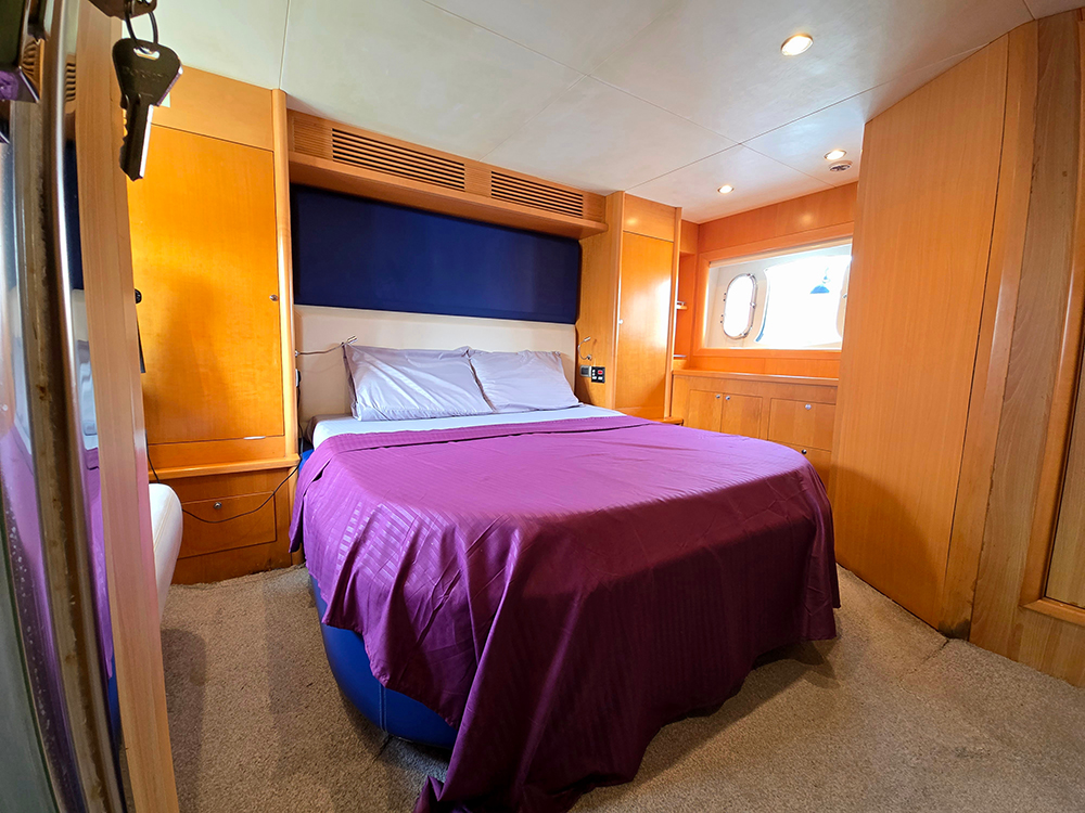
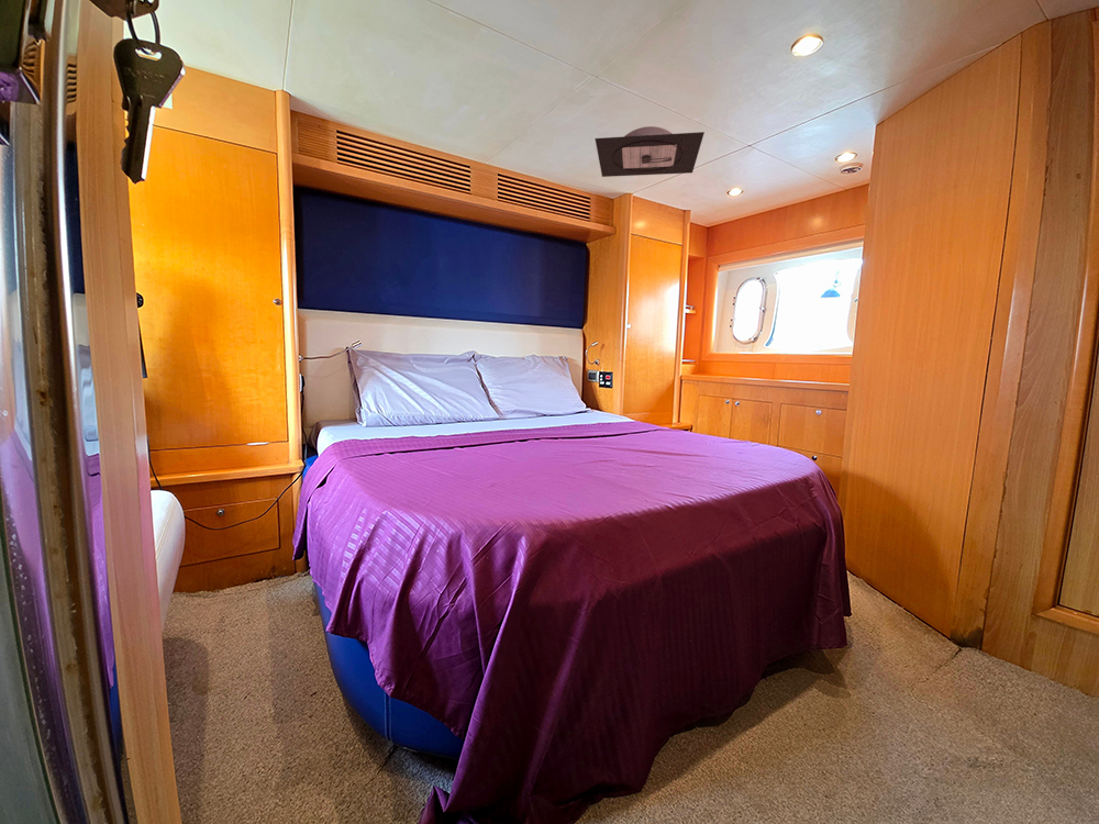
+ ceiling light [593,125,706,178]
